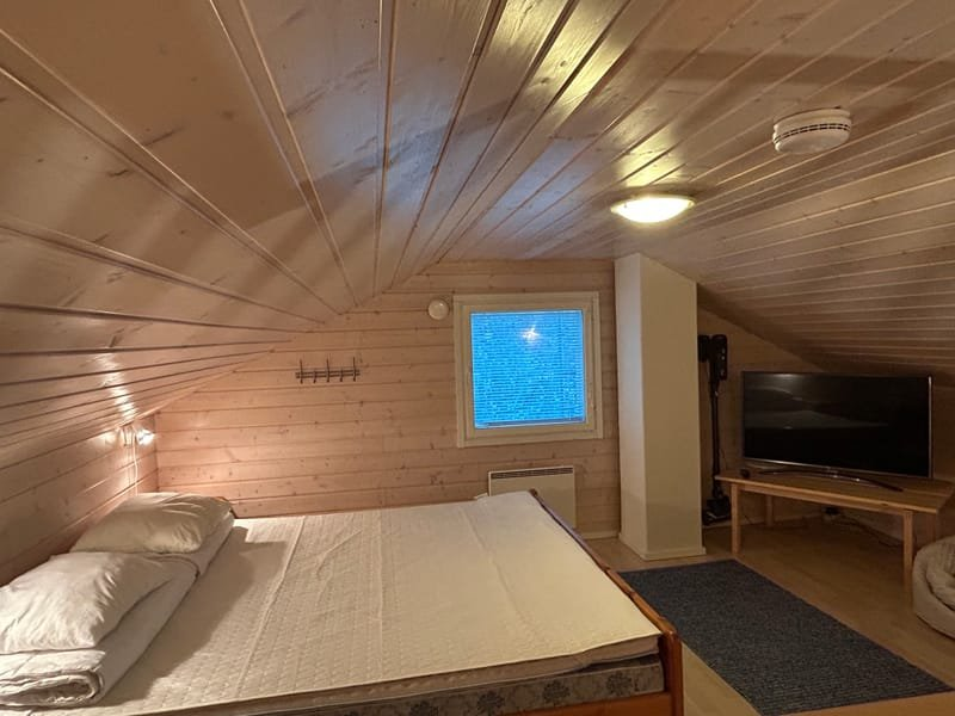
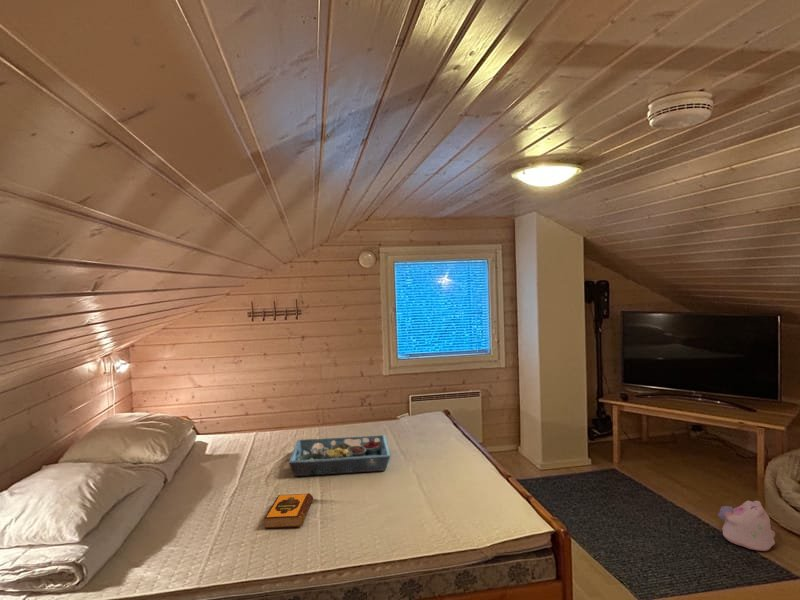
+ serving tray [288,434,392,477]
+ hardback book [264,492,314,530]
+ plush toy [717,500,776,552]
